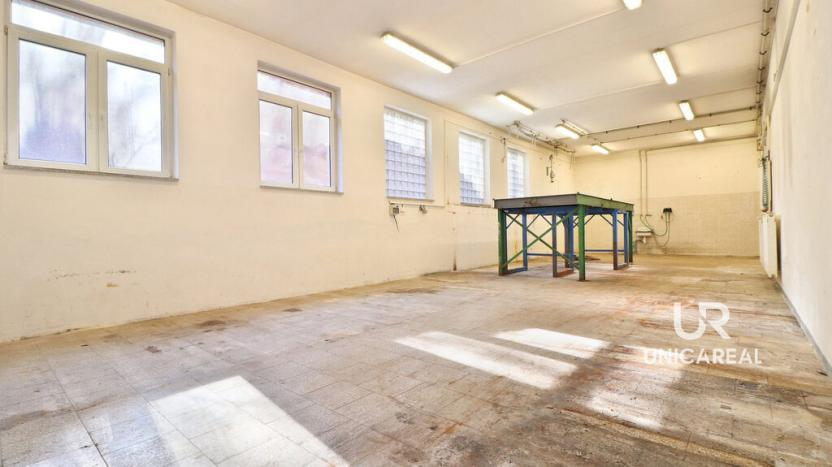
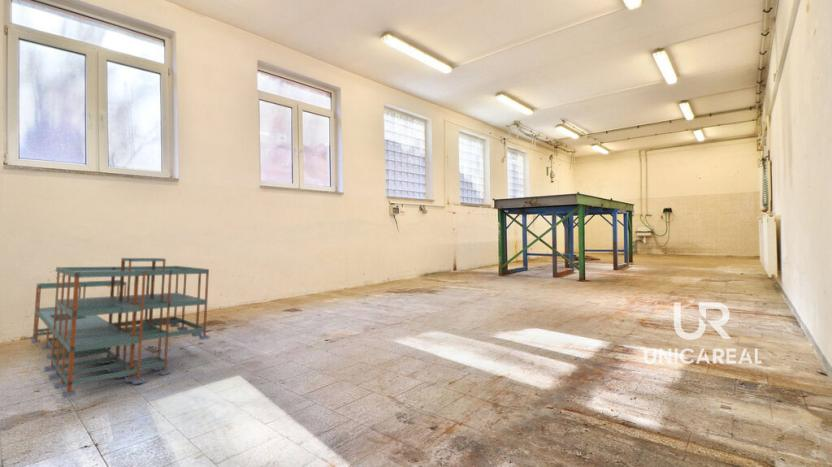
+ storage shelving [29,257,211,399]
